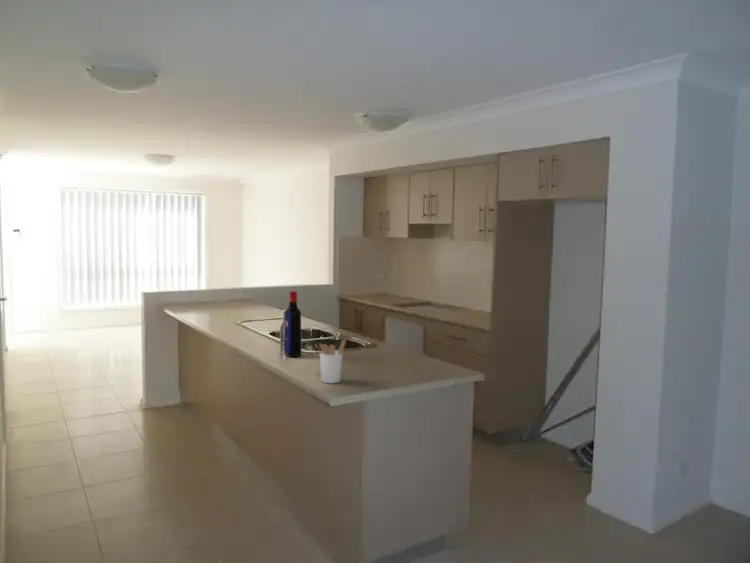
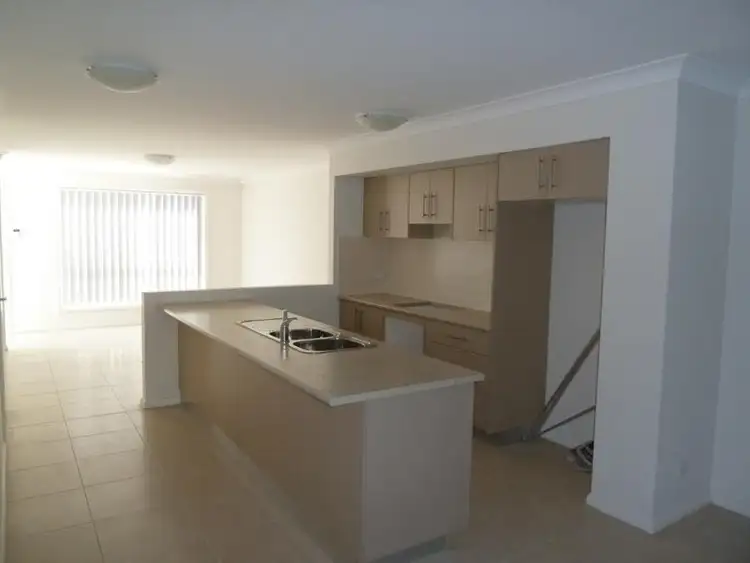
- utensil holder [314,338,347,384]
- liquor bottle [283,290,303,358]
